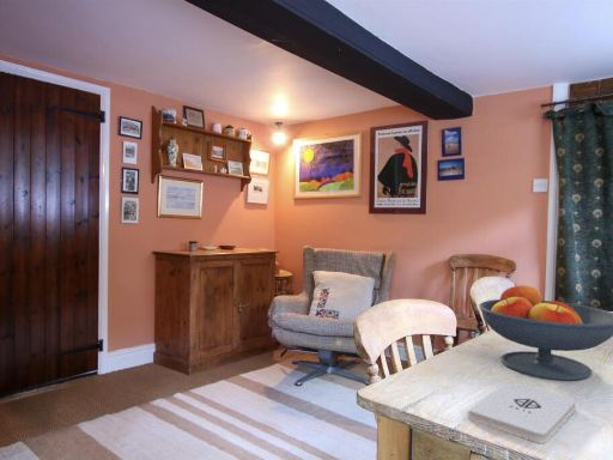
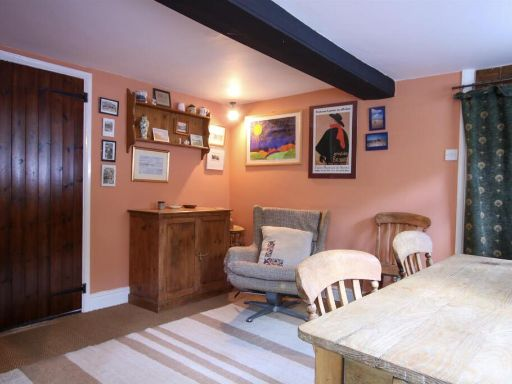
- notepad [467,381,578,444]
- fruit bowl [478,283,613,382]
